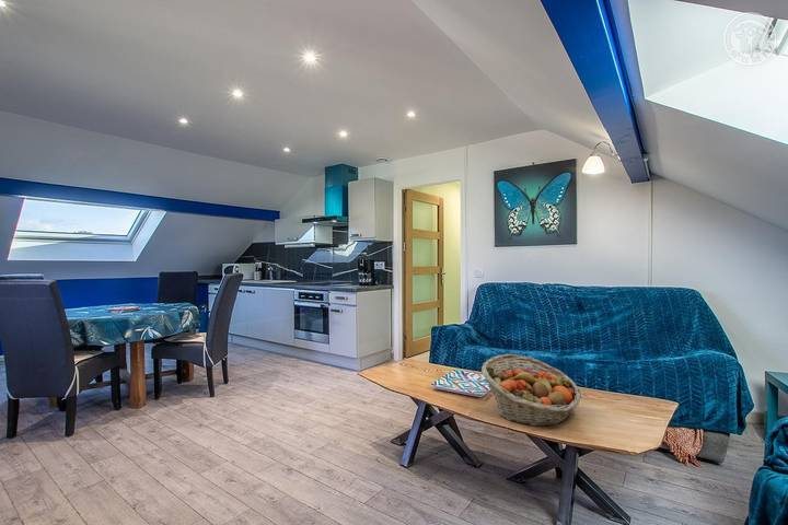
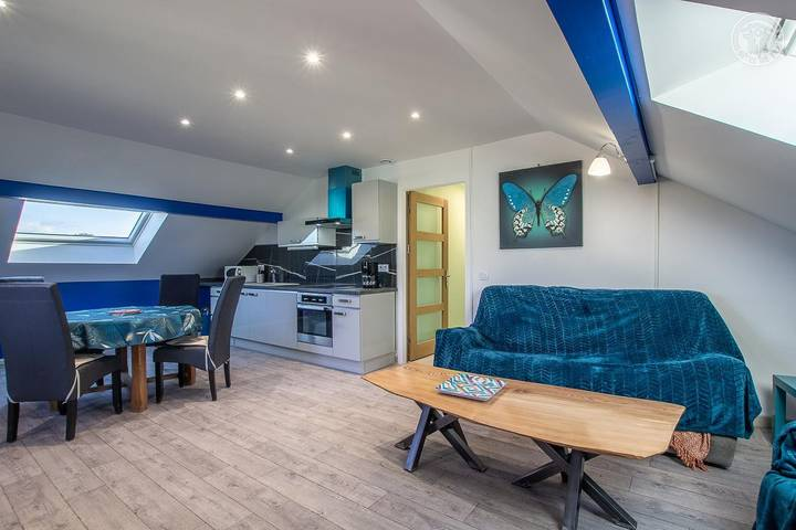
- fruit basket [480,353,582,428]
